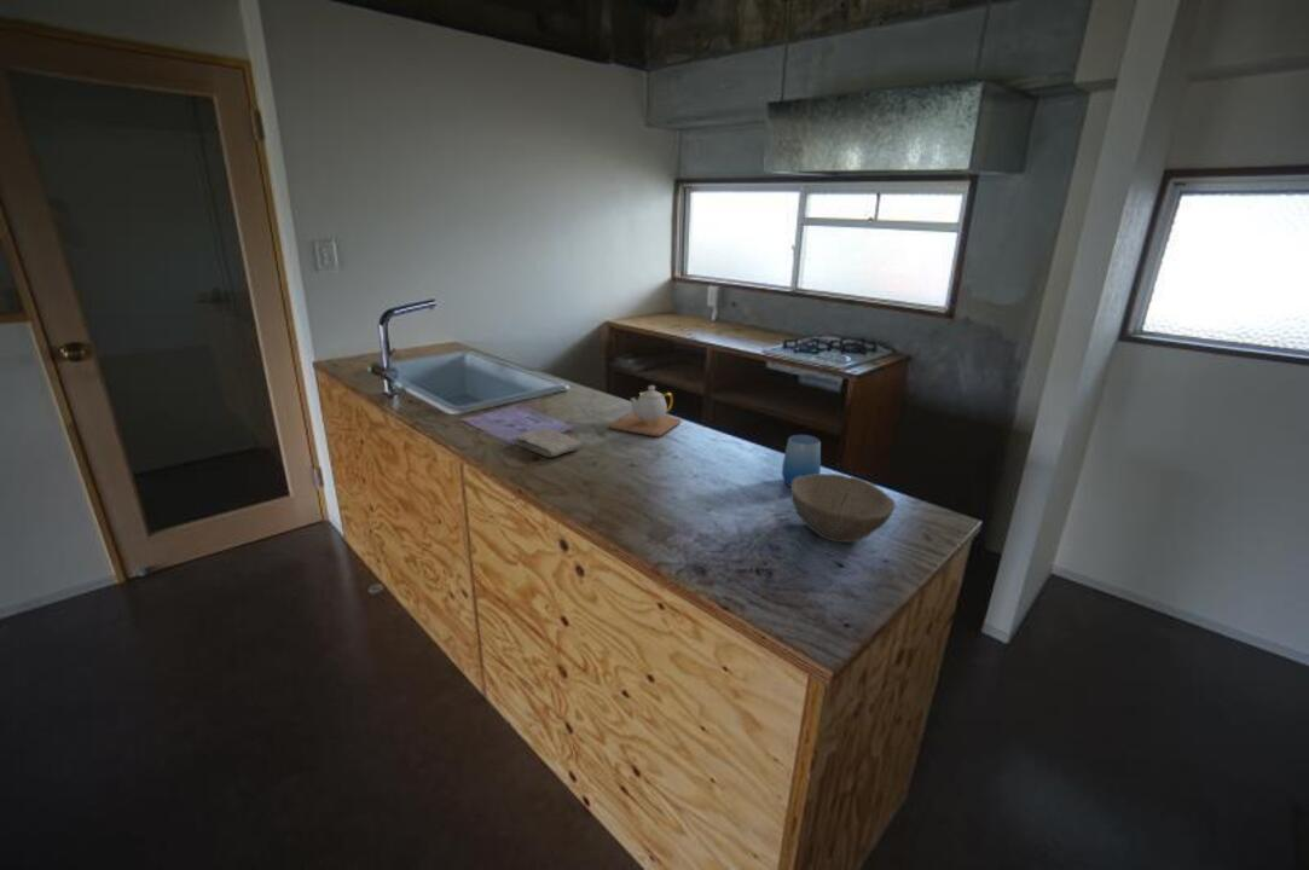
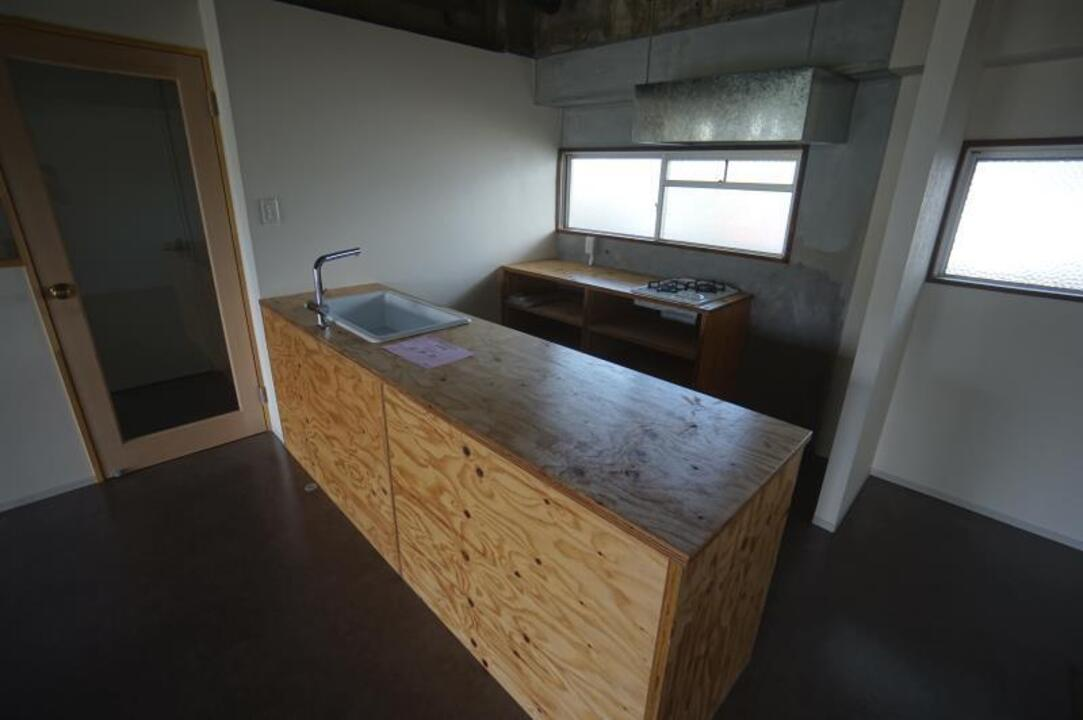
- teapot [608,384,683,437]
- washcloth [514,427,584,458]
- bowl [789,472,897,544]
- cup [781,434,822,487]
